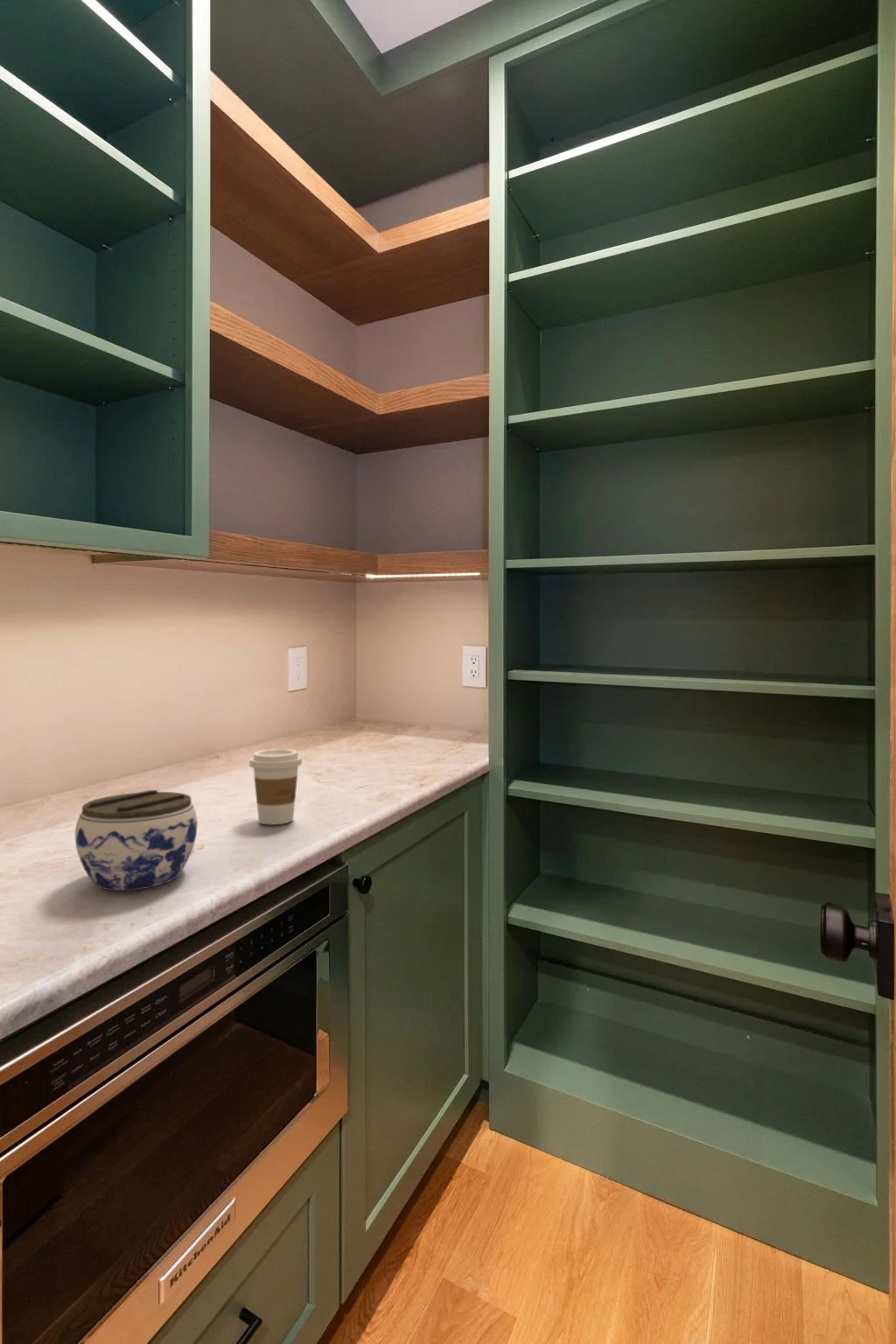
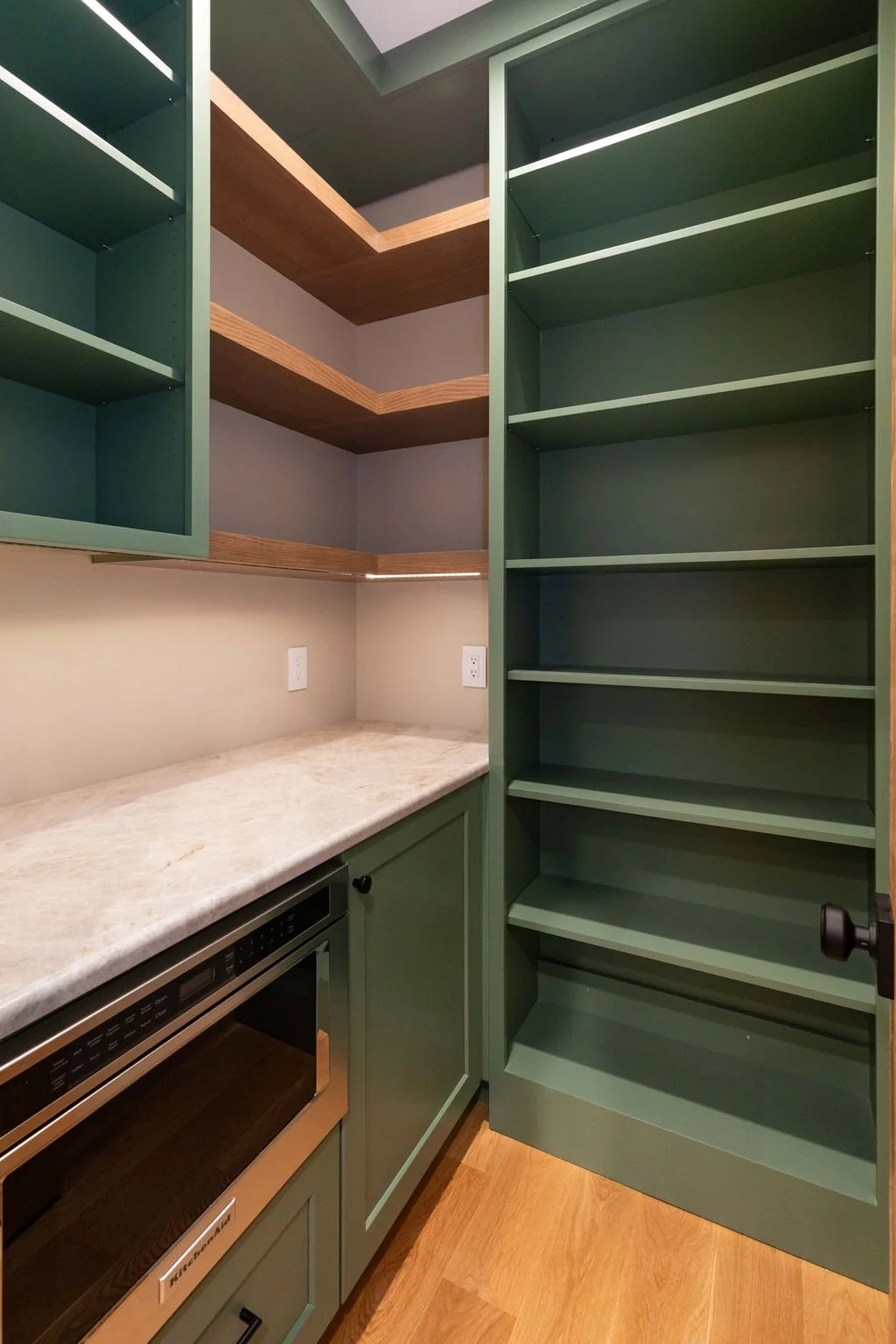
- coffee cup [248,748,303,825]
- jar [74,789,199,892]
